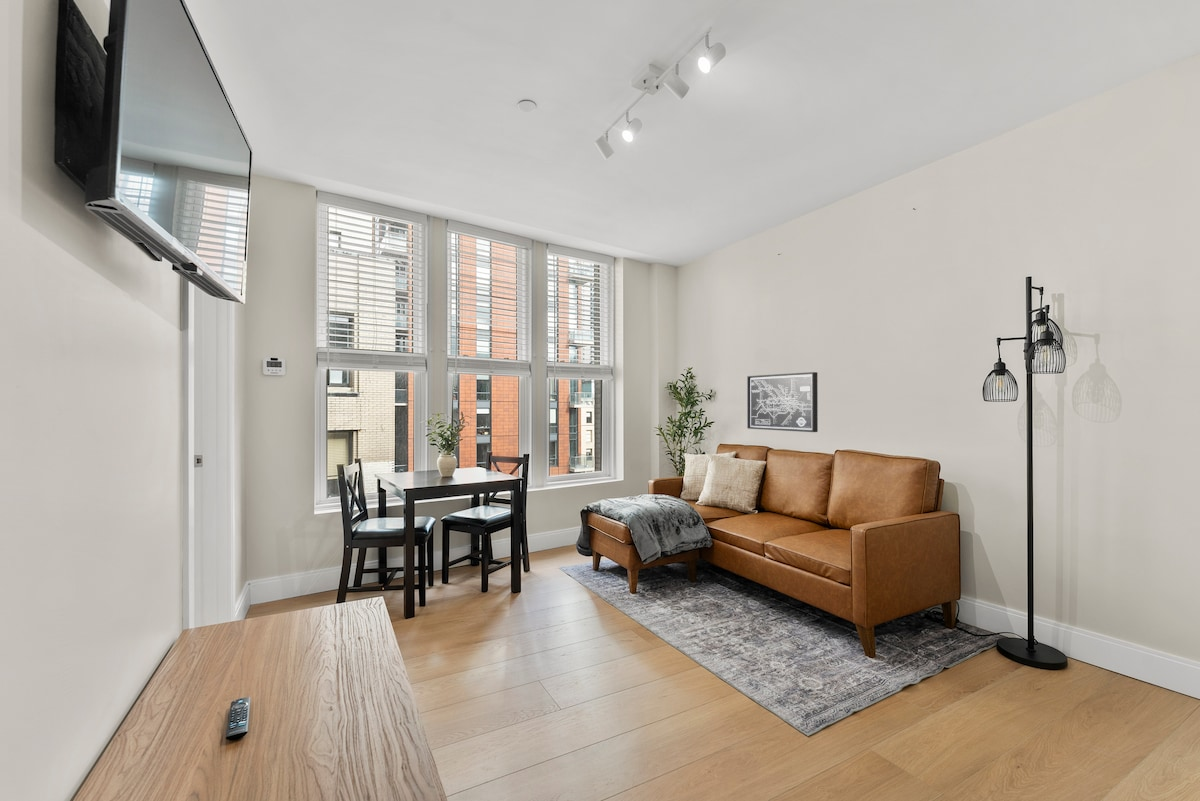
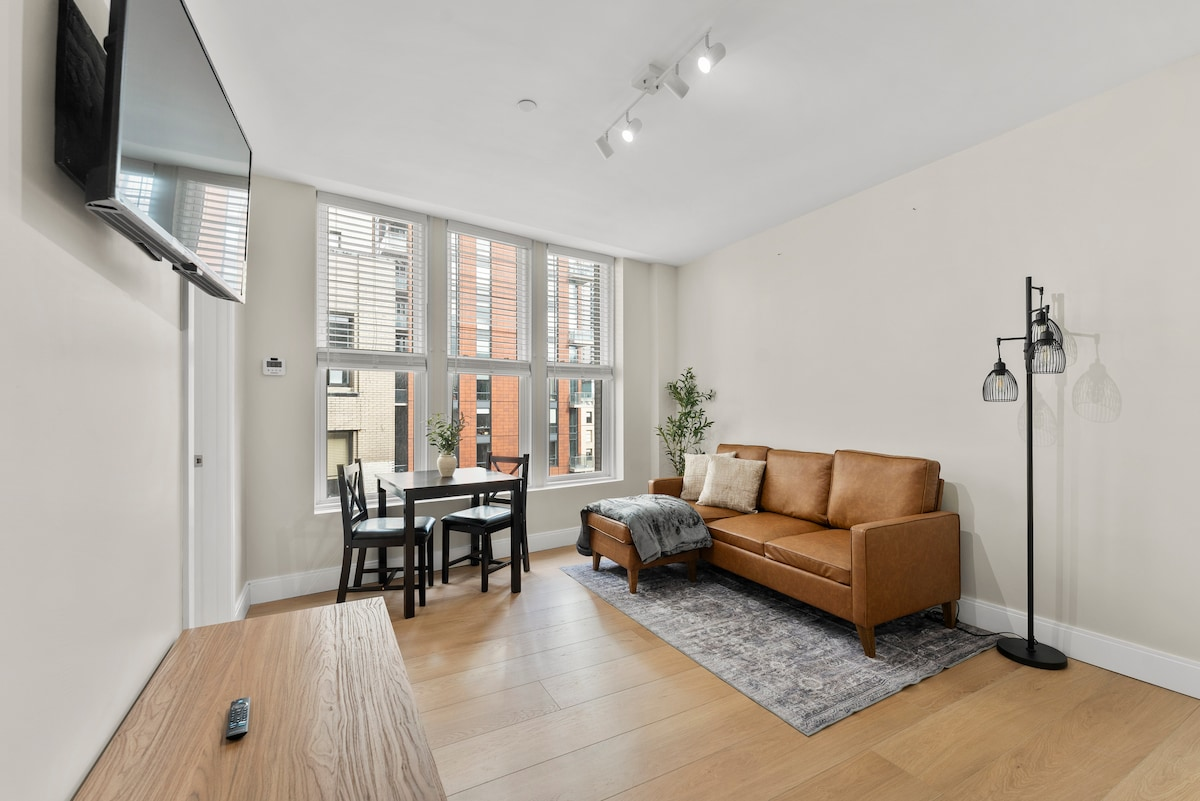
- wall art [746,371,819,433]
